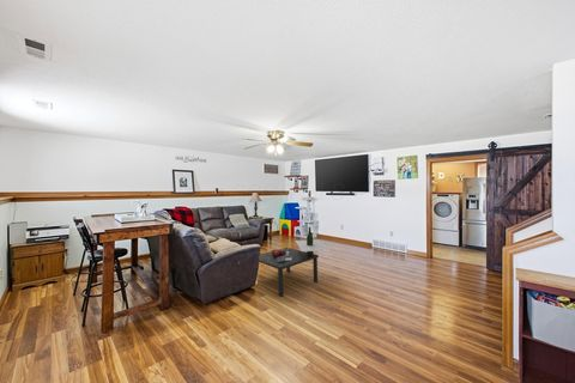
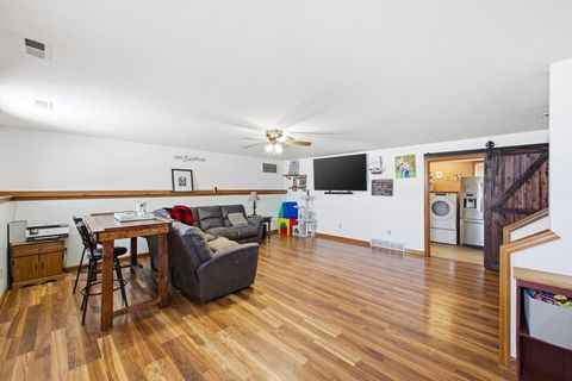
- coffee table [258,225,331,298]
